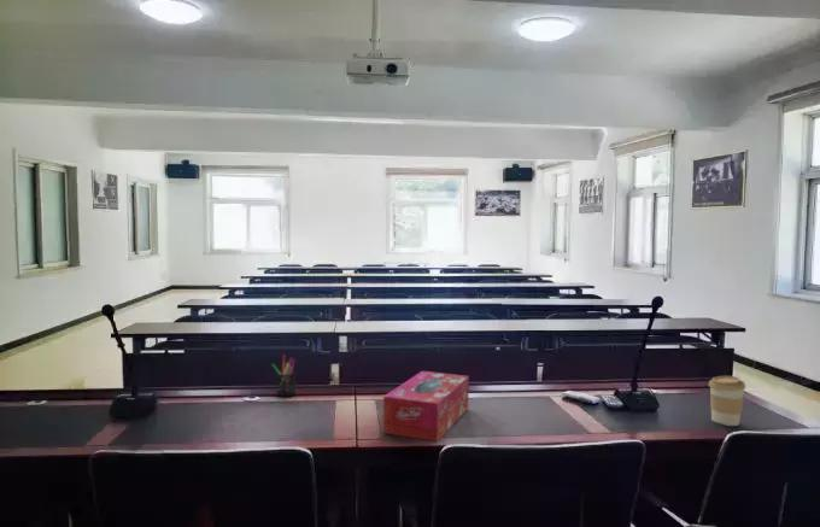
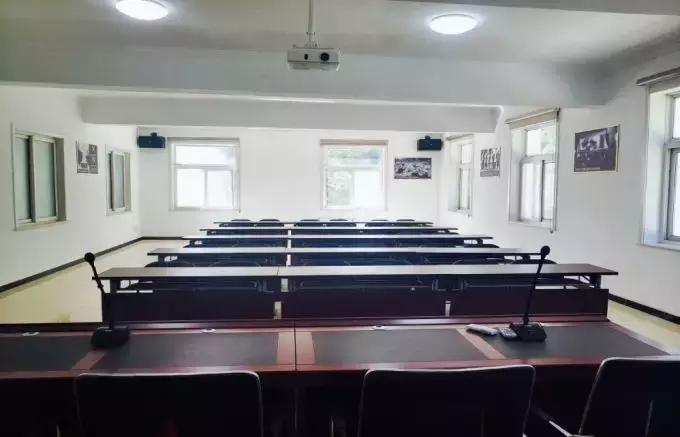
- tissue box [382,370,470,443]
- coffee cup [708,375,746,427]
- pen holder [270,353,297,398]
